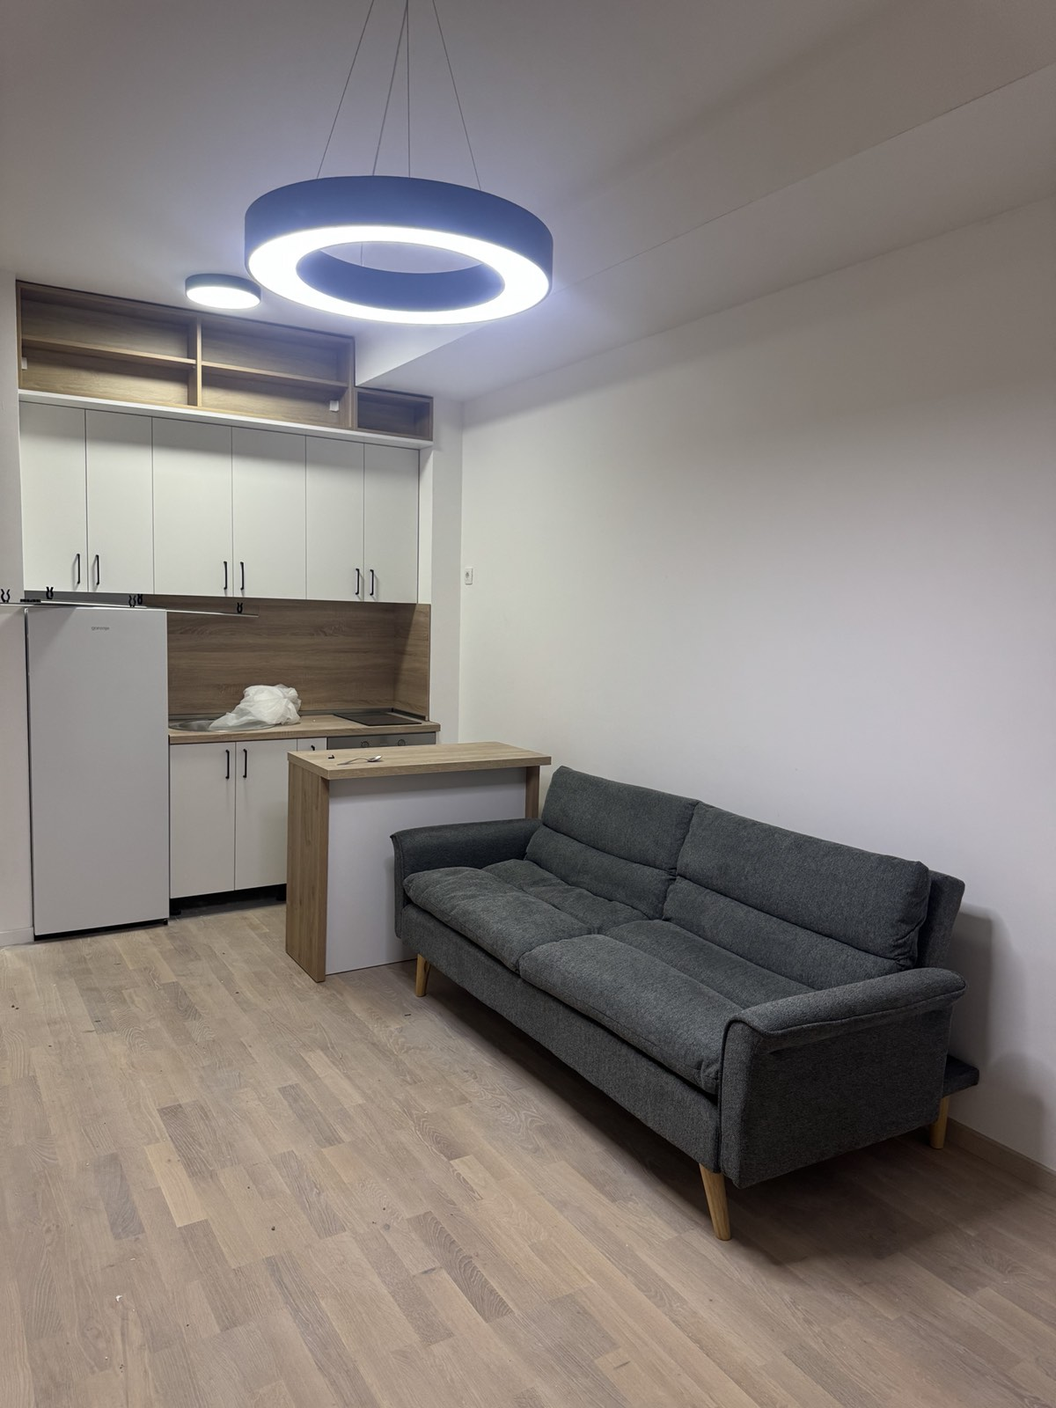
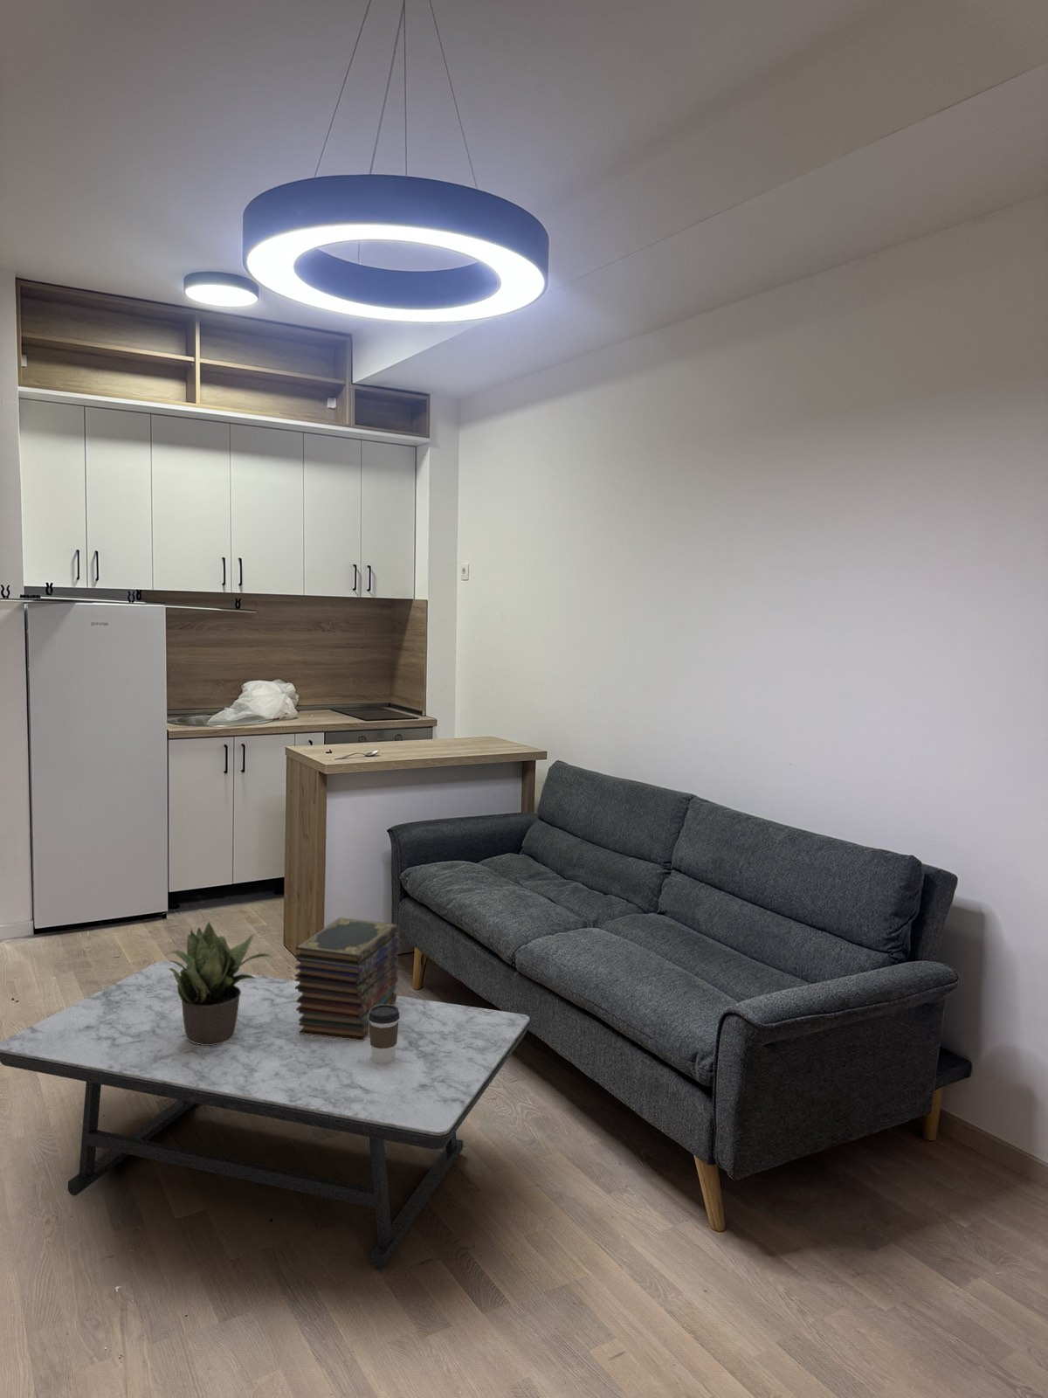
+ potted plant [163,921,273,1045]
+ book stack [294,917,400,1040]
+ coffee cup [369,1005,400,1064]
+ coffee table [0,960,533,1269]
